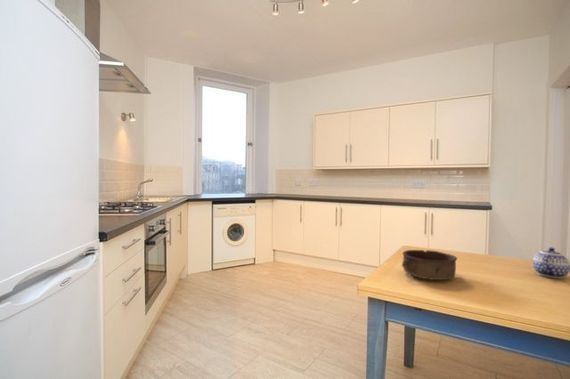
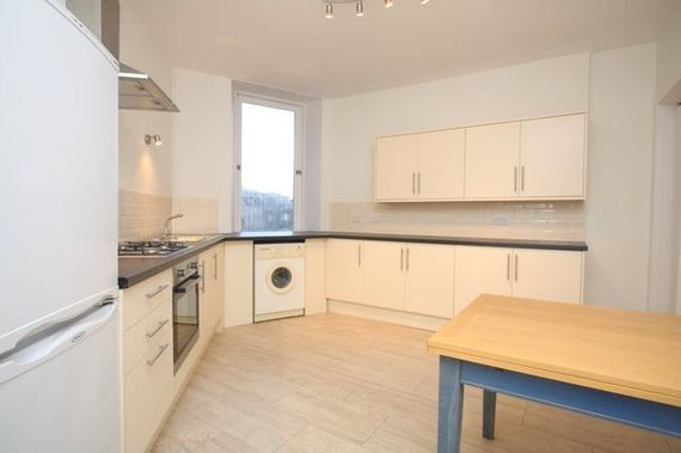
- teapot [532,247,570,279]
- bowl [401,249,458,281]
